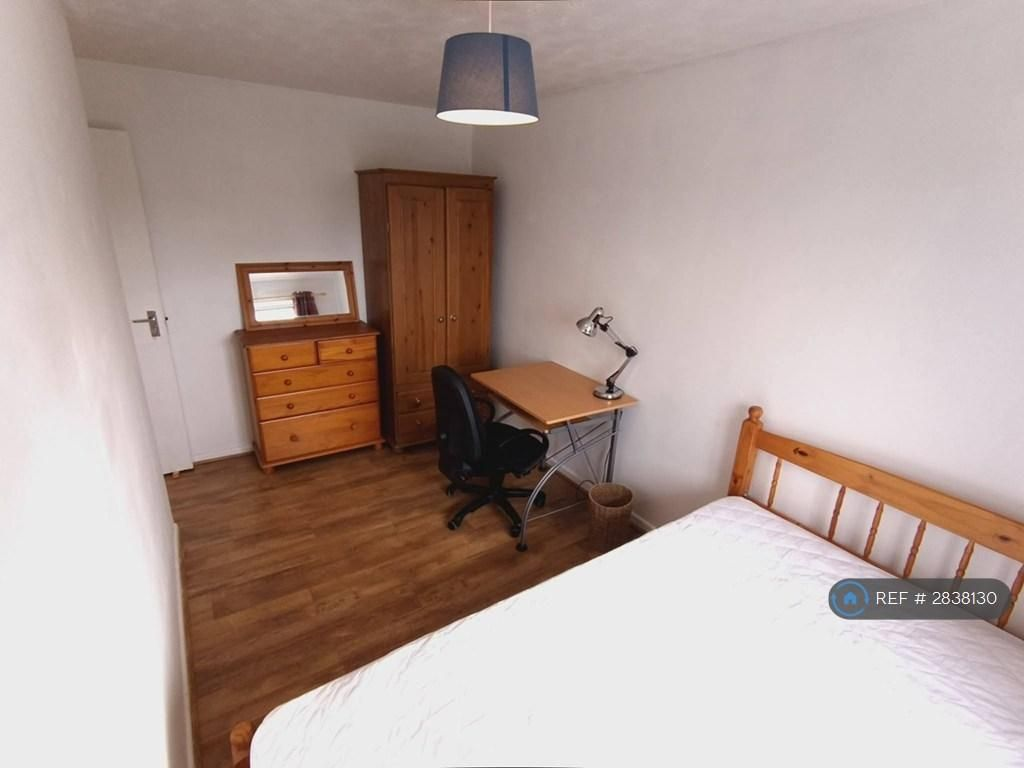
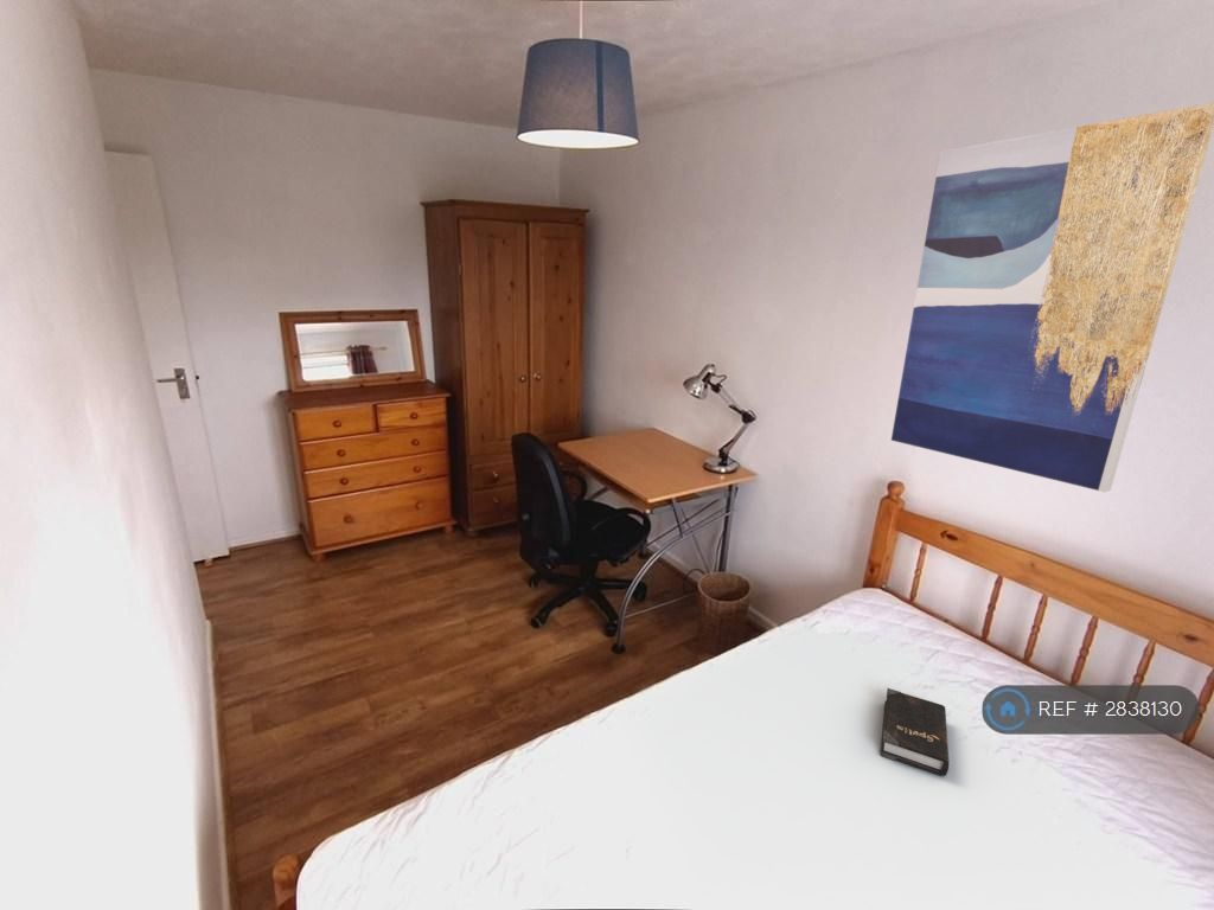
+ wall art [890,101,1214,493]
+ hardback book [880,687,950,777]
